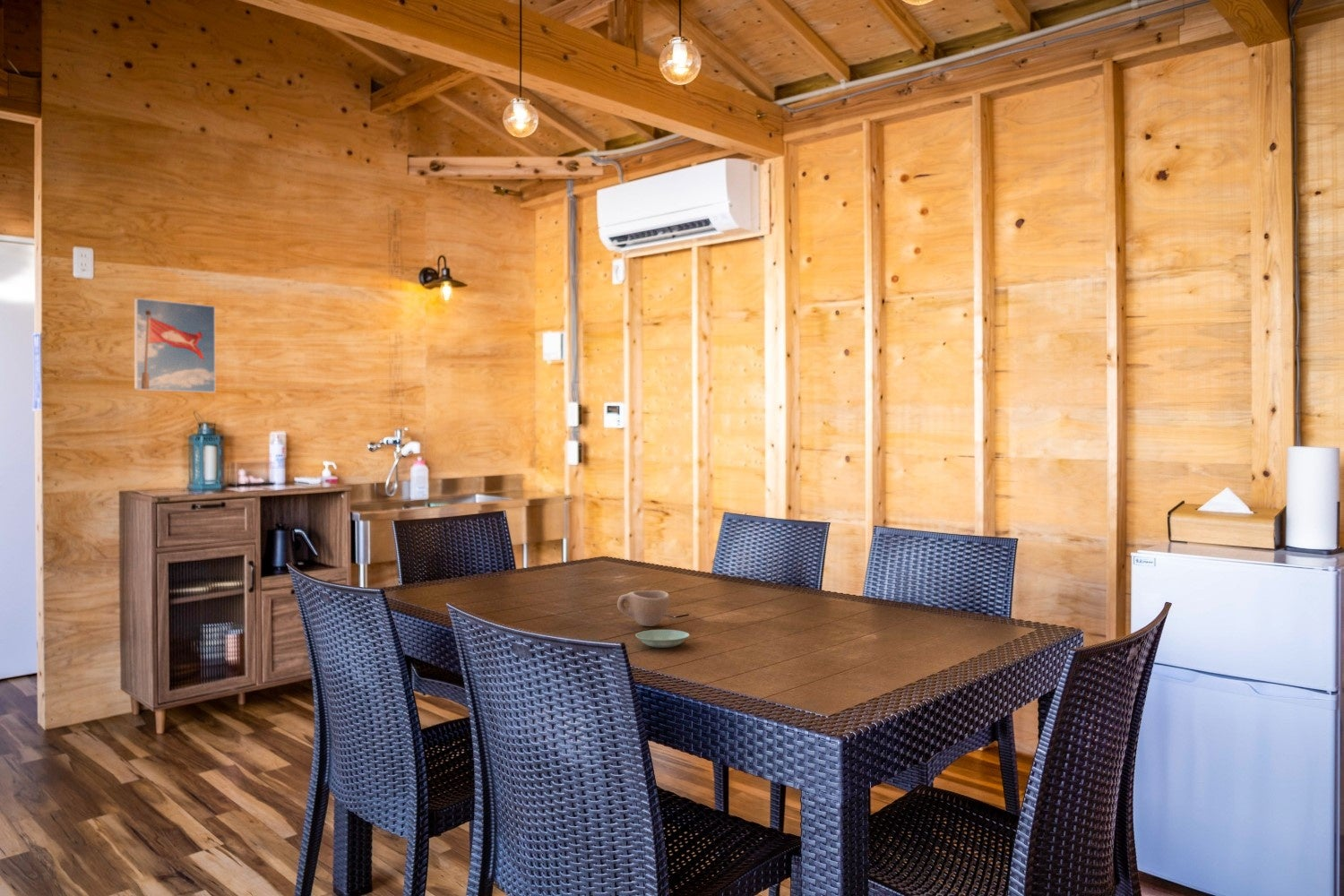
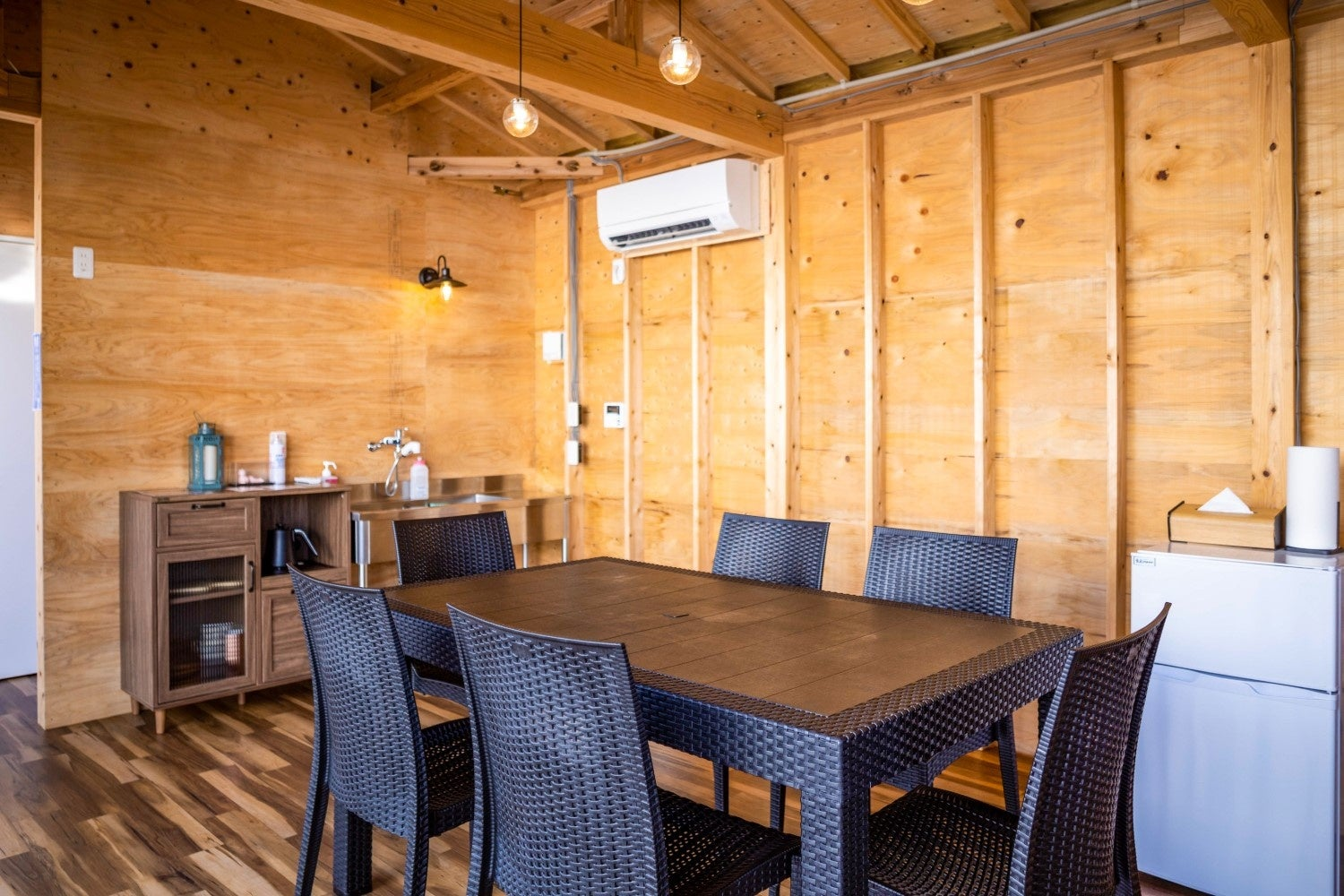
- saucer [634,629,690,649]
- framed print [134,297,217,394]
- cup [616,590,671,627]
